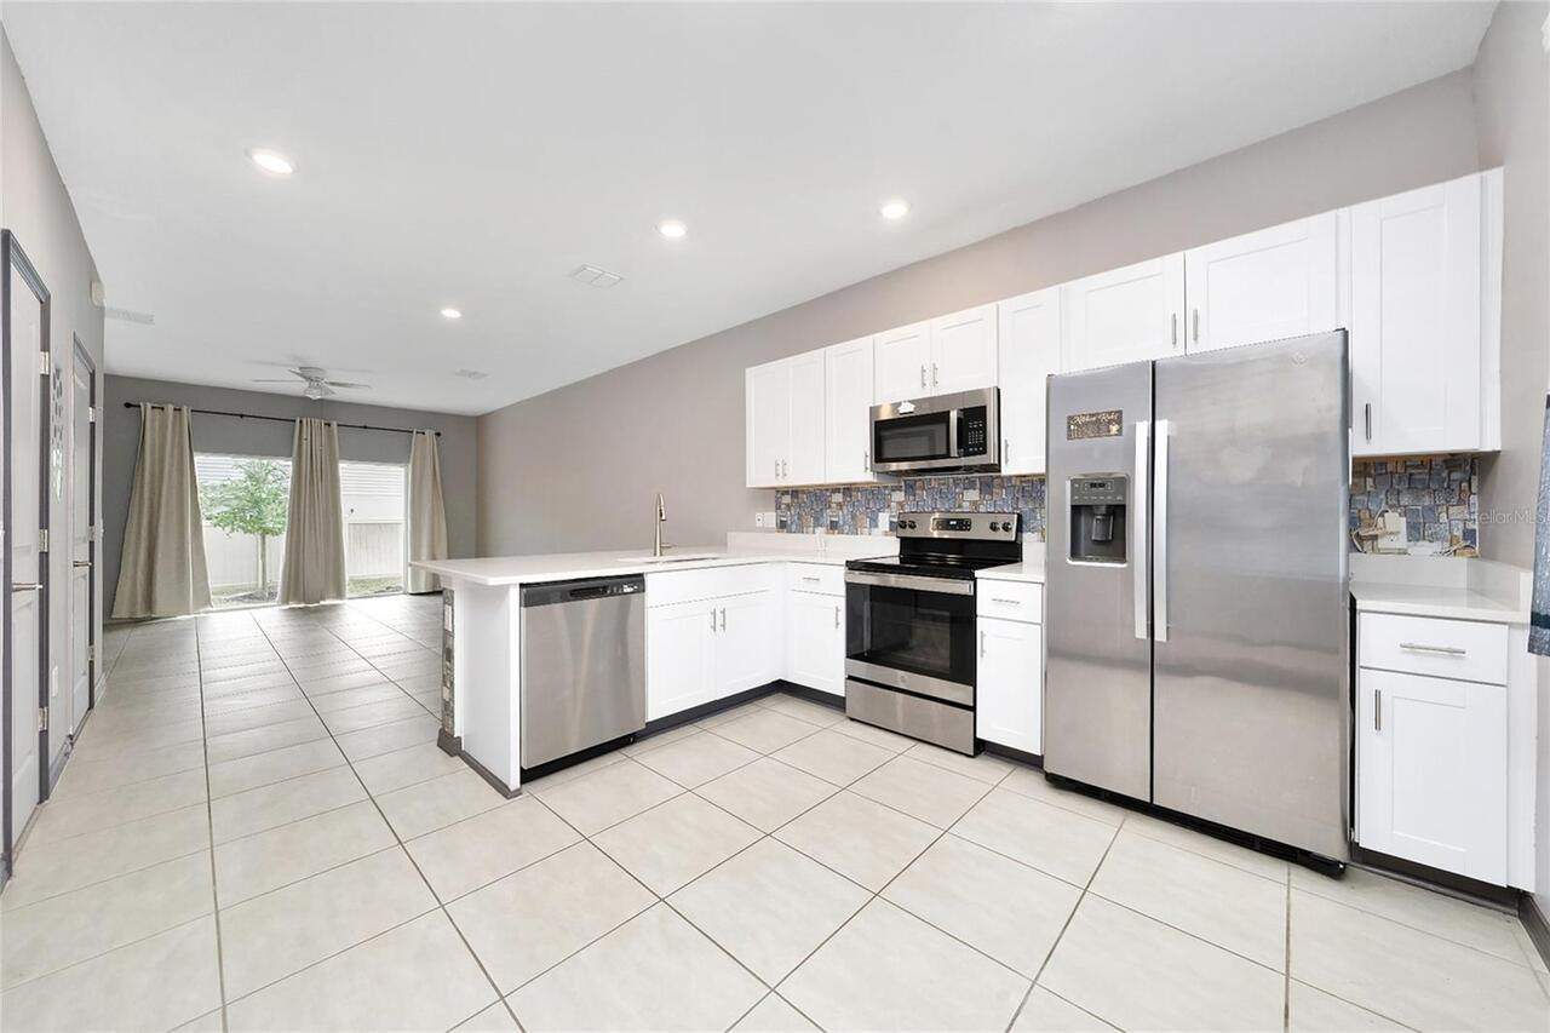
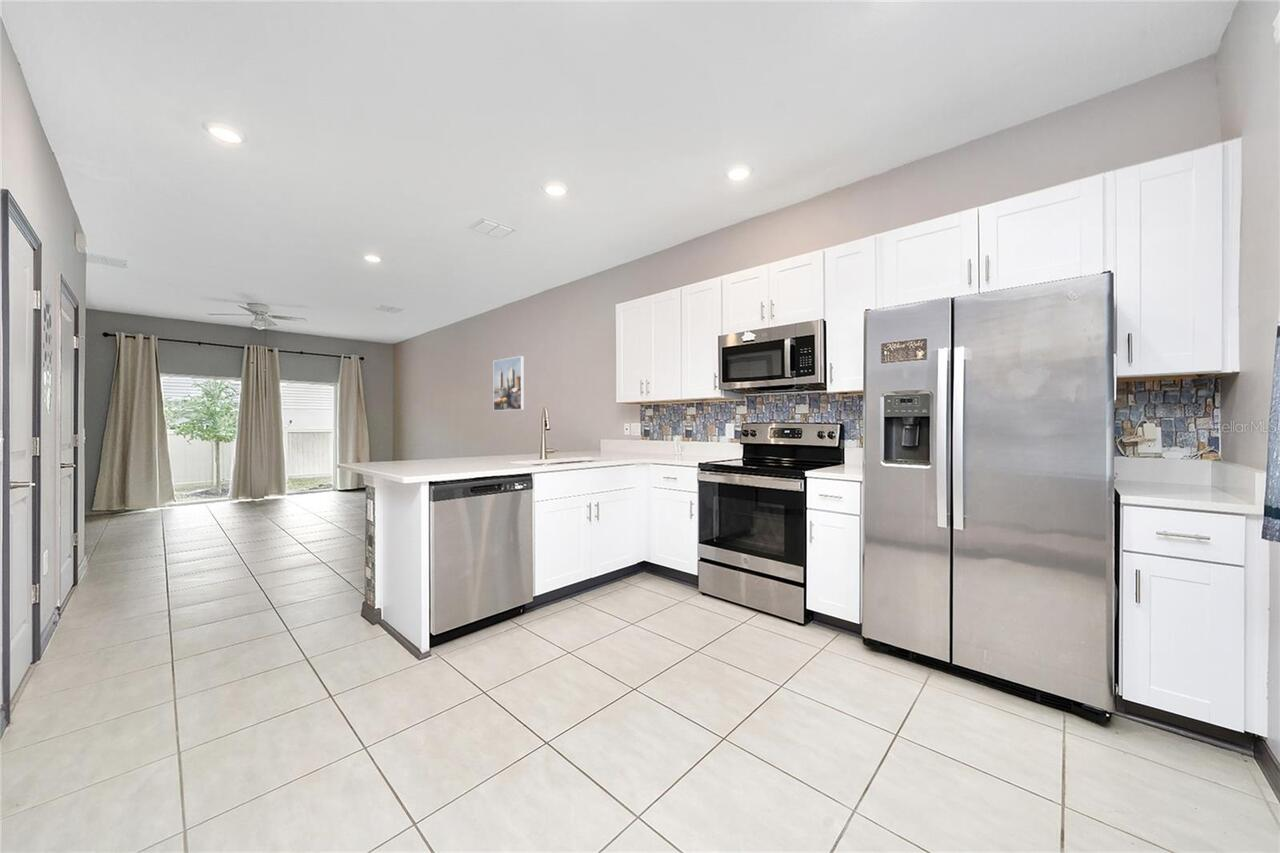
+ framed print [493,355,525,412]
